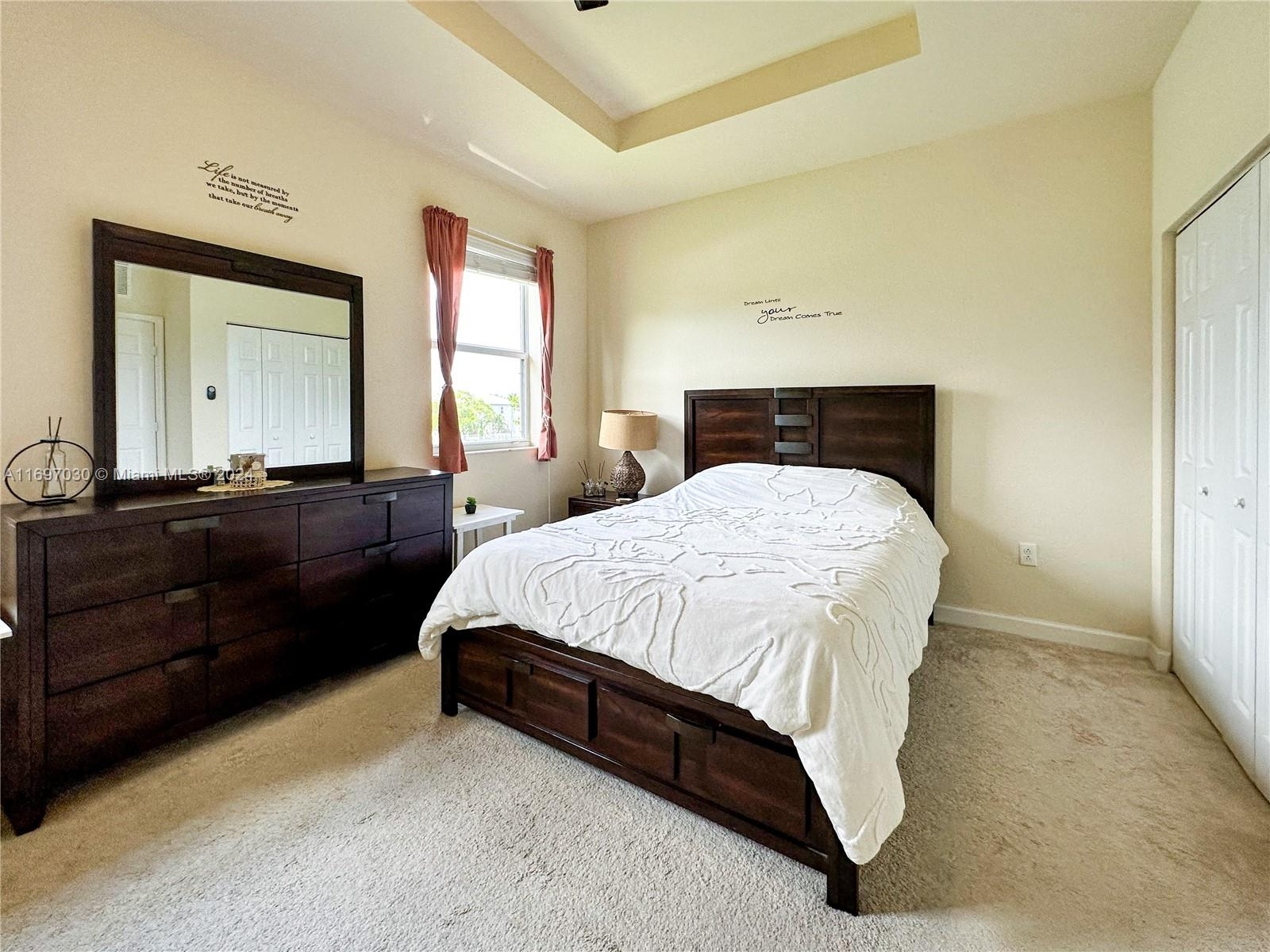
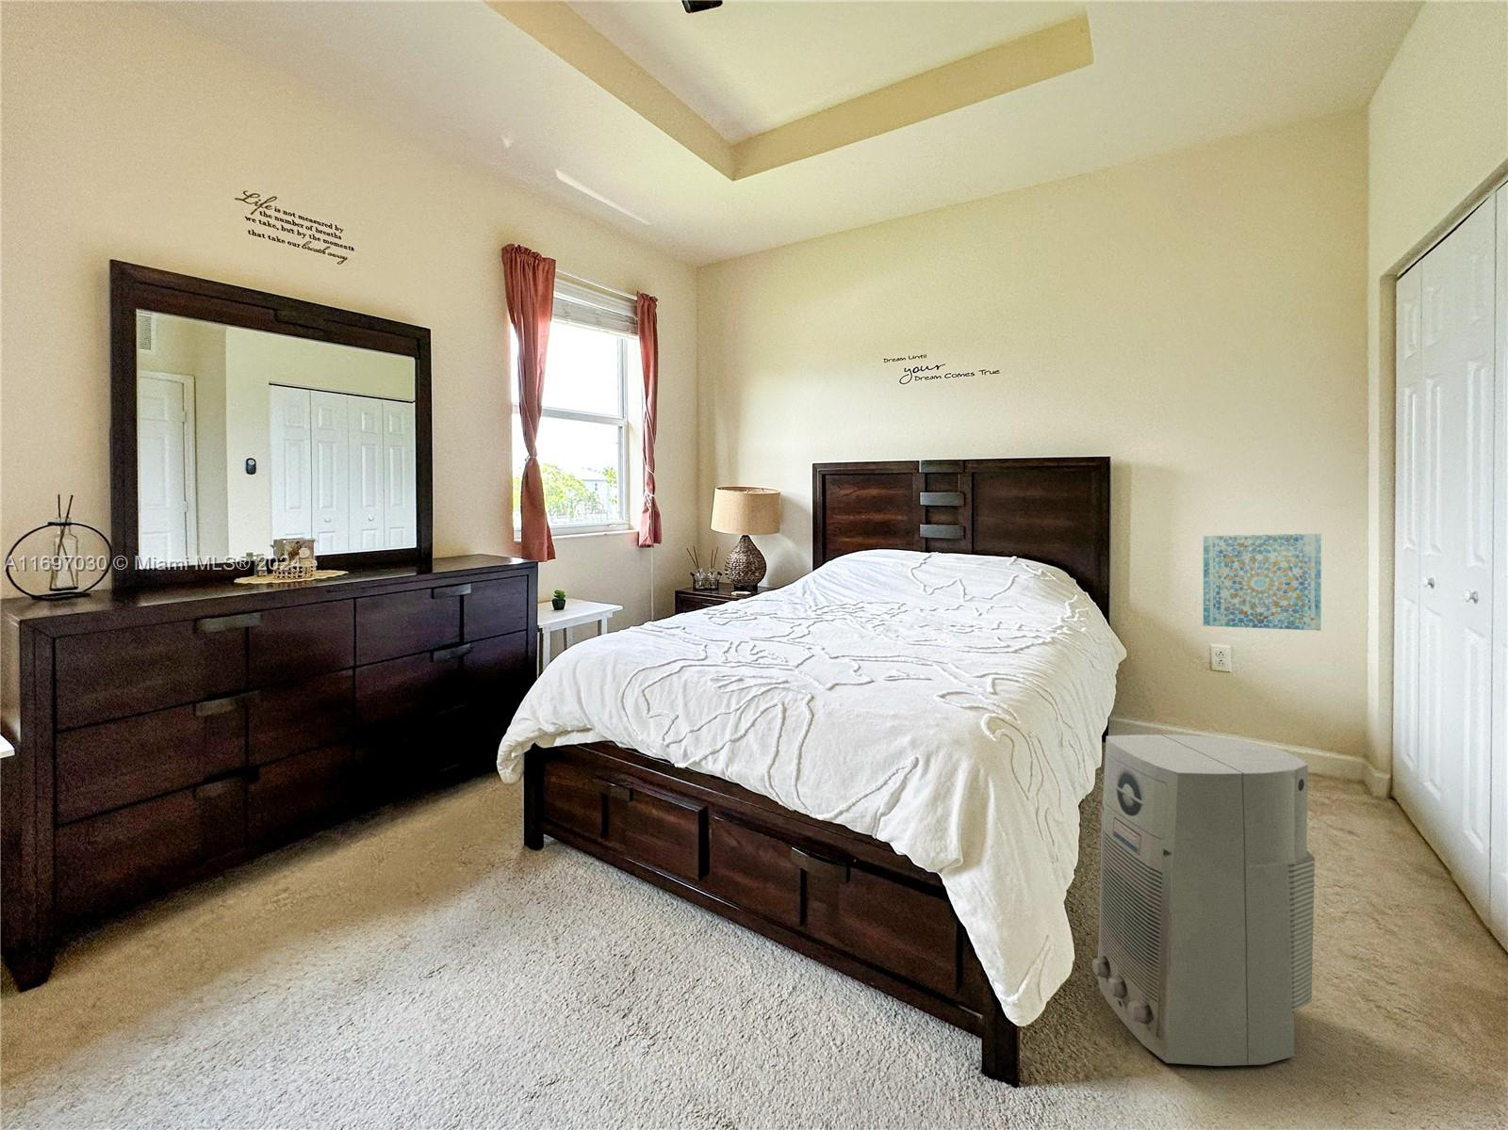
+ wall art [1203,533,1323,631]
+ air purifier [1091,734,1316,1067]
